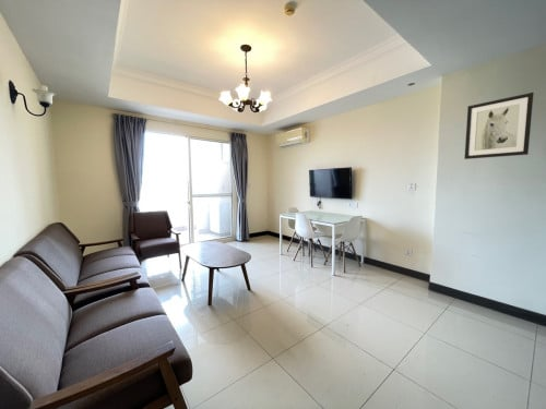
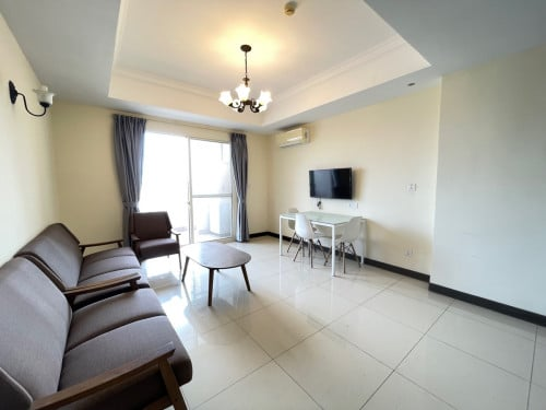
- wall art [464,92,535,160]
